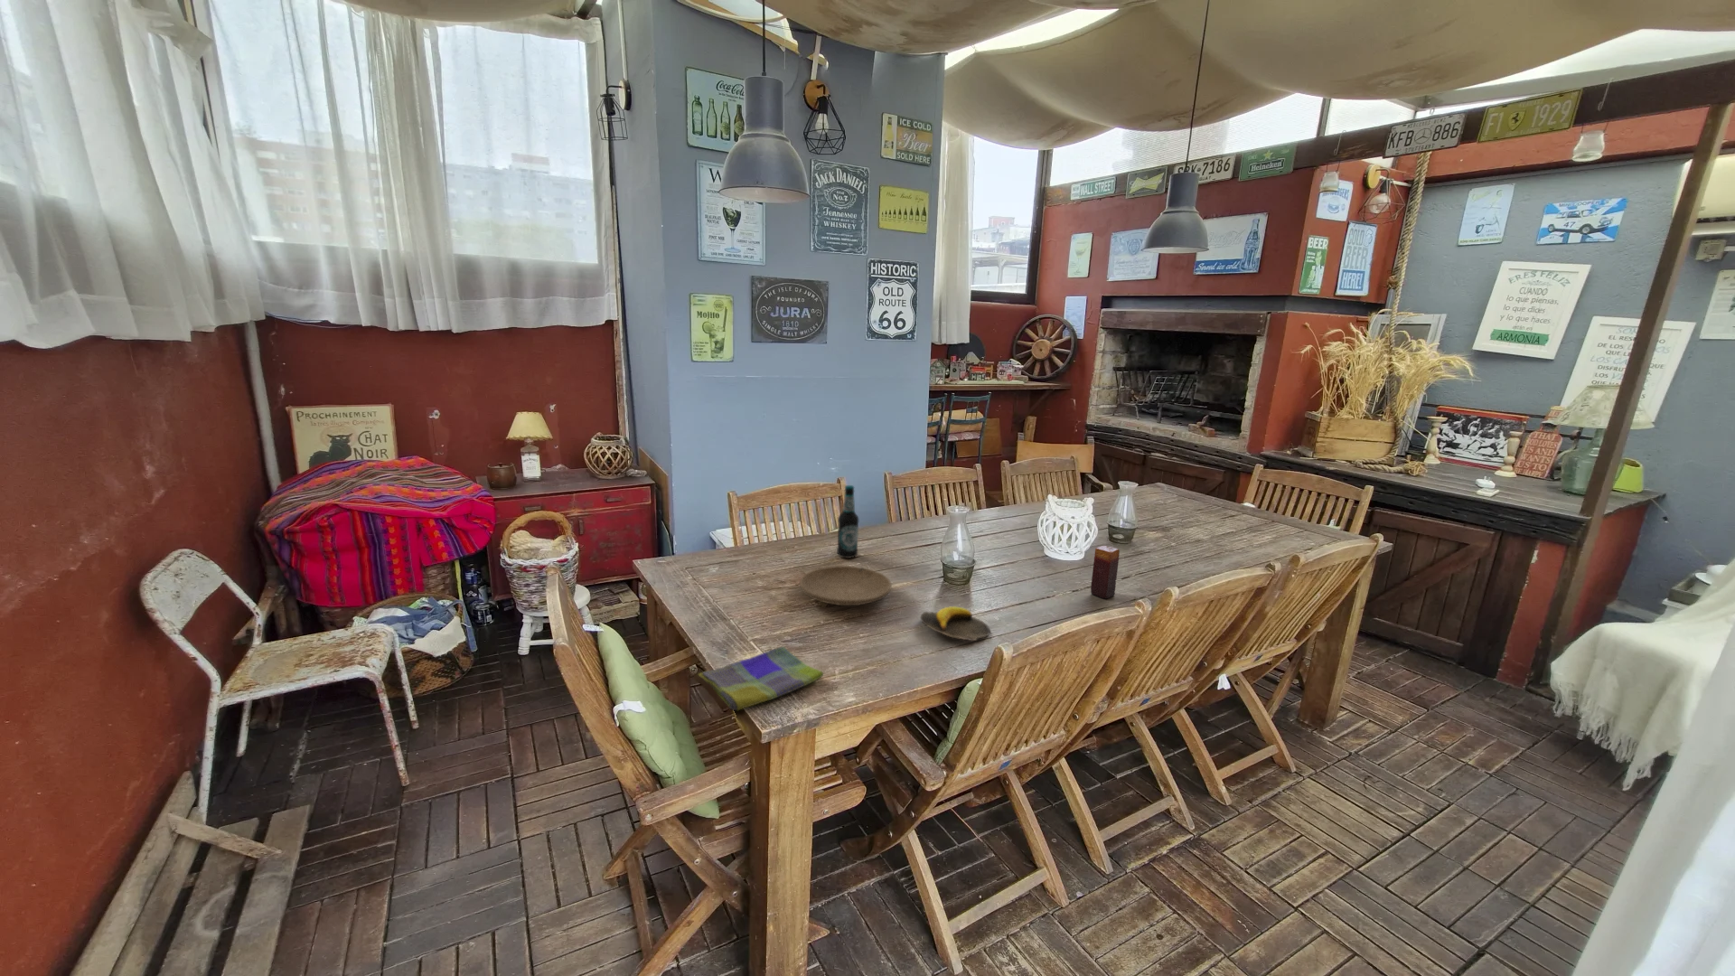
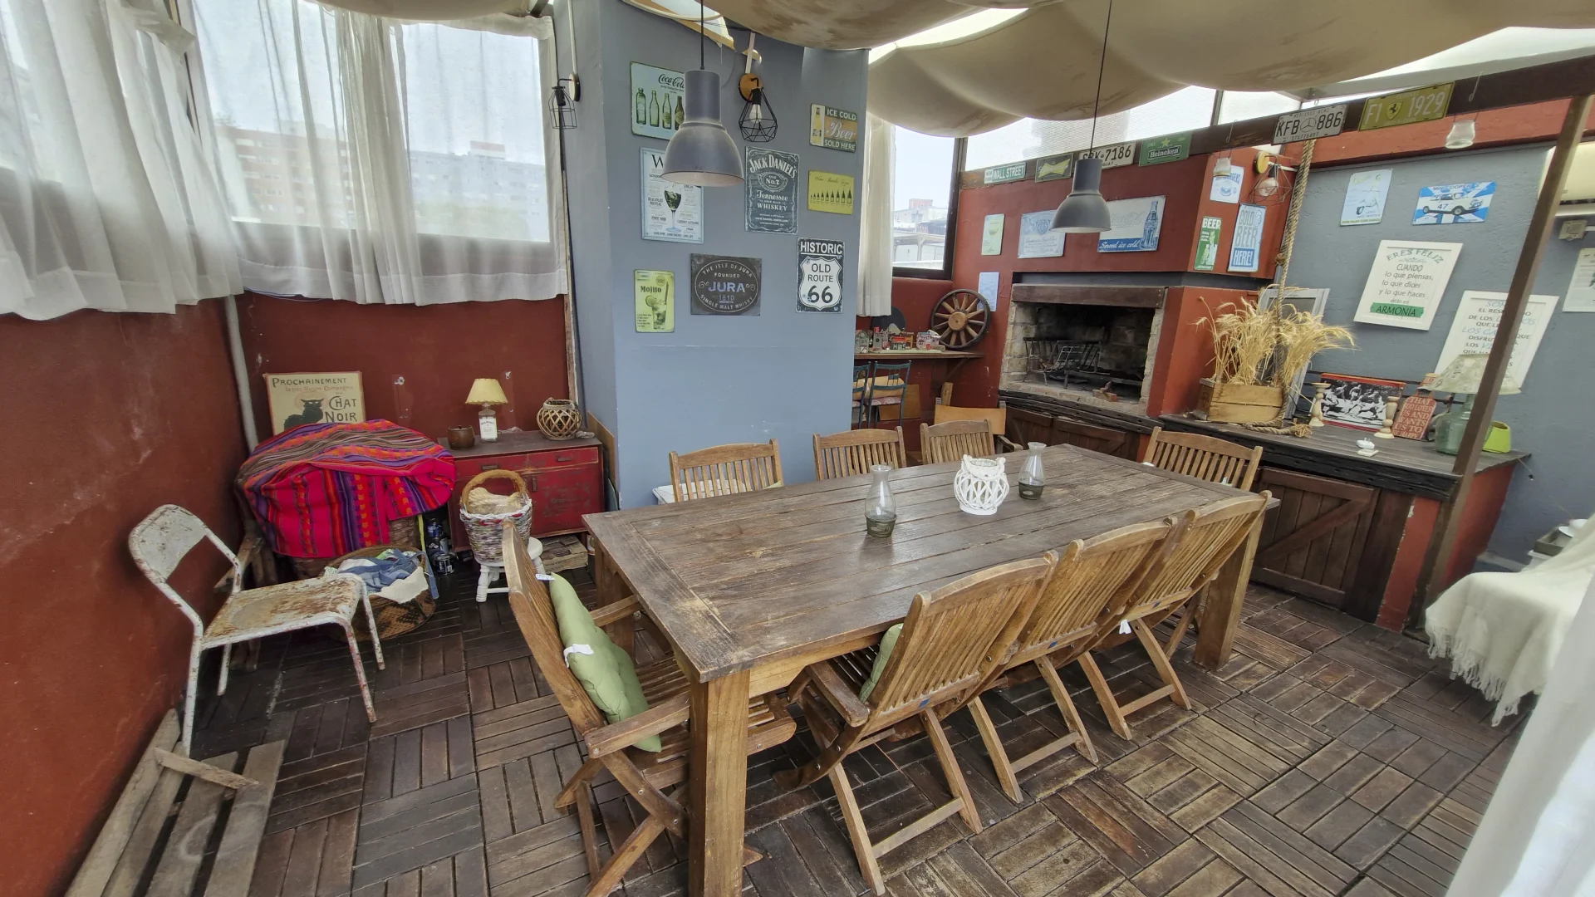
- banana [920,605,990,641]
- dish towel [697,646,825,711]
- bottle [835,484,859,559]
- plate [798,565,893,607]
- candle [1090,545,1120,599]
